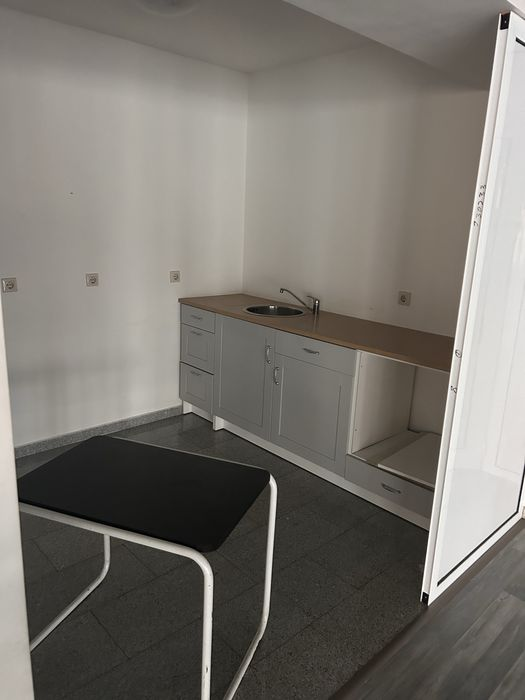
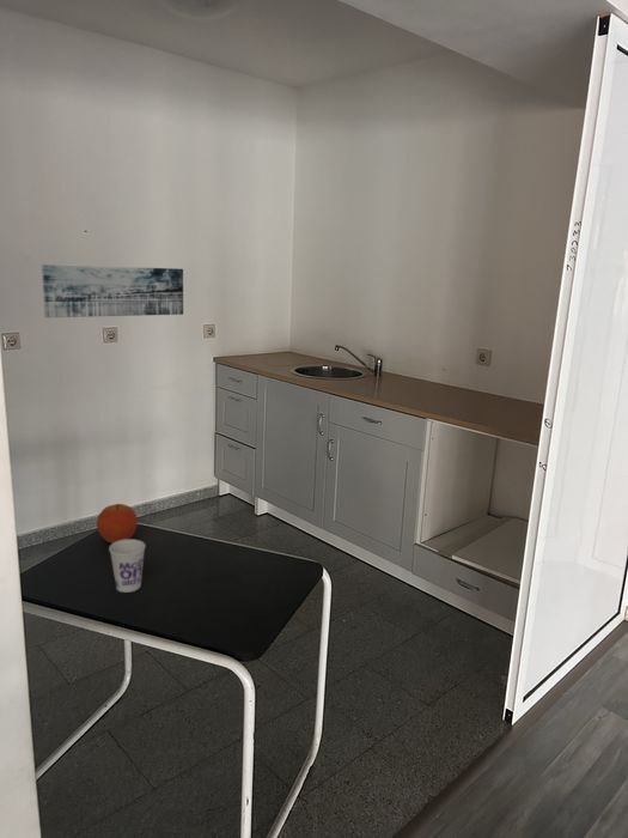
+ cup [108,539,147,594]
+ wall art [41,263,184,318]
+ fruit [96,503,139,544]
